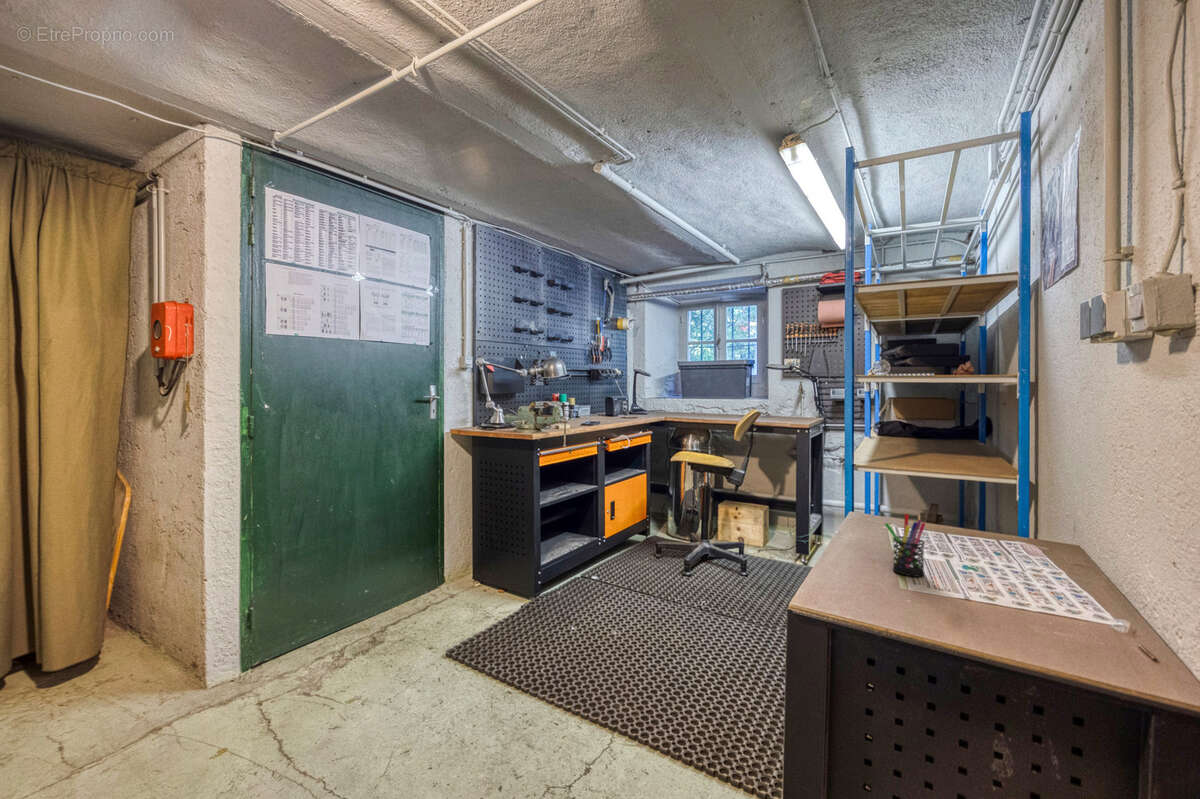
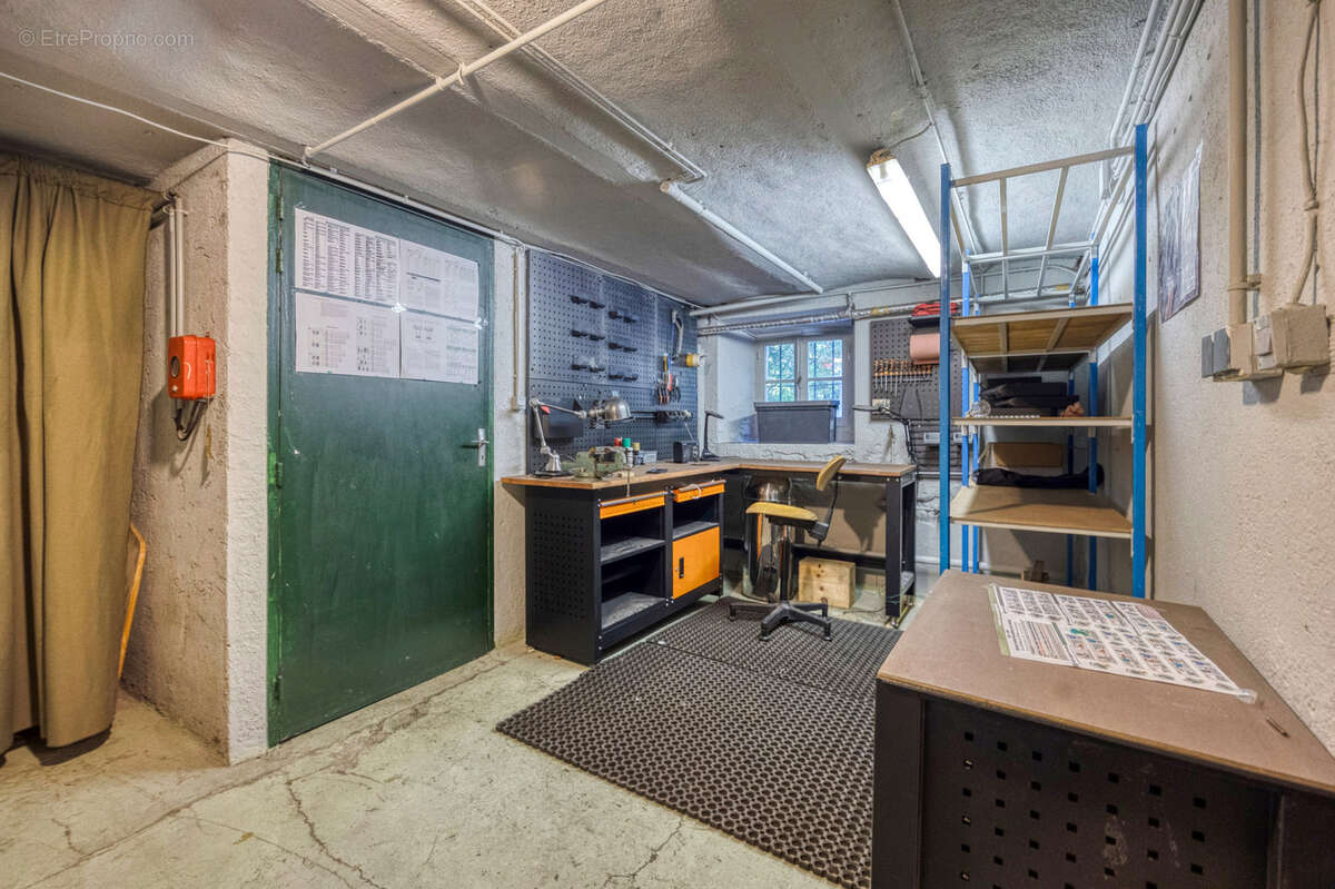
- pen holder [884,513,926,578]
